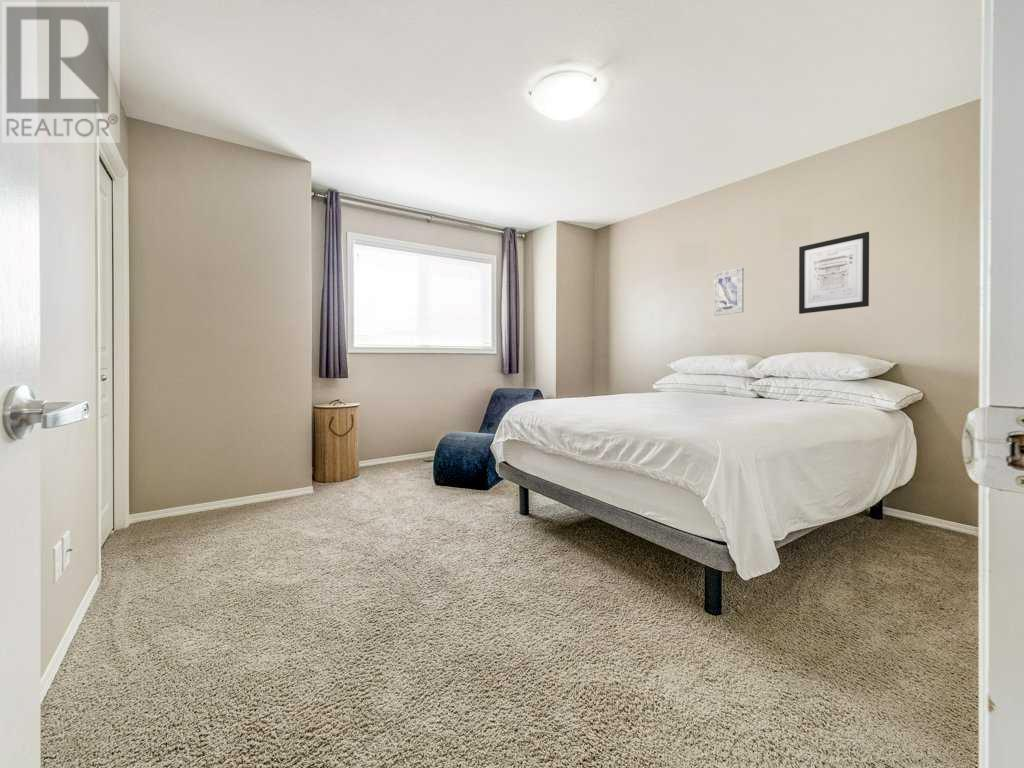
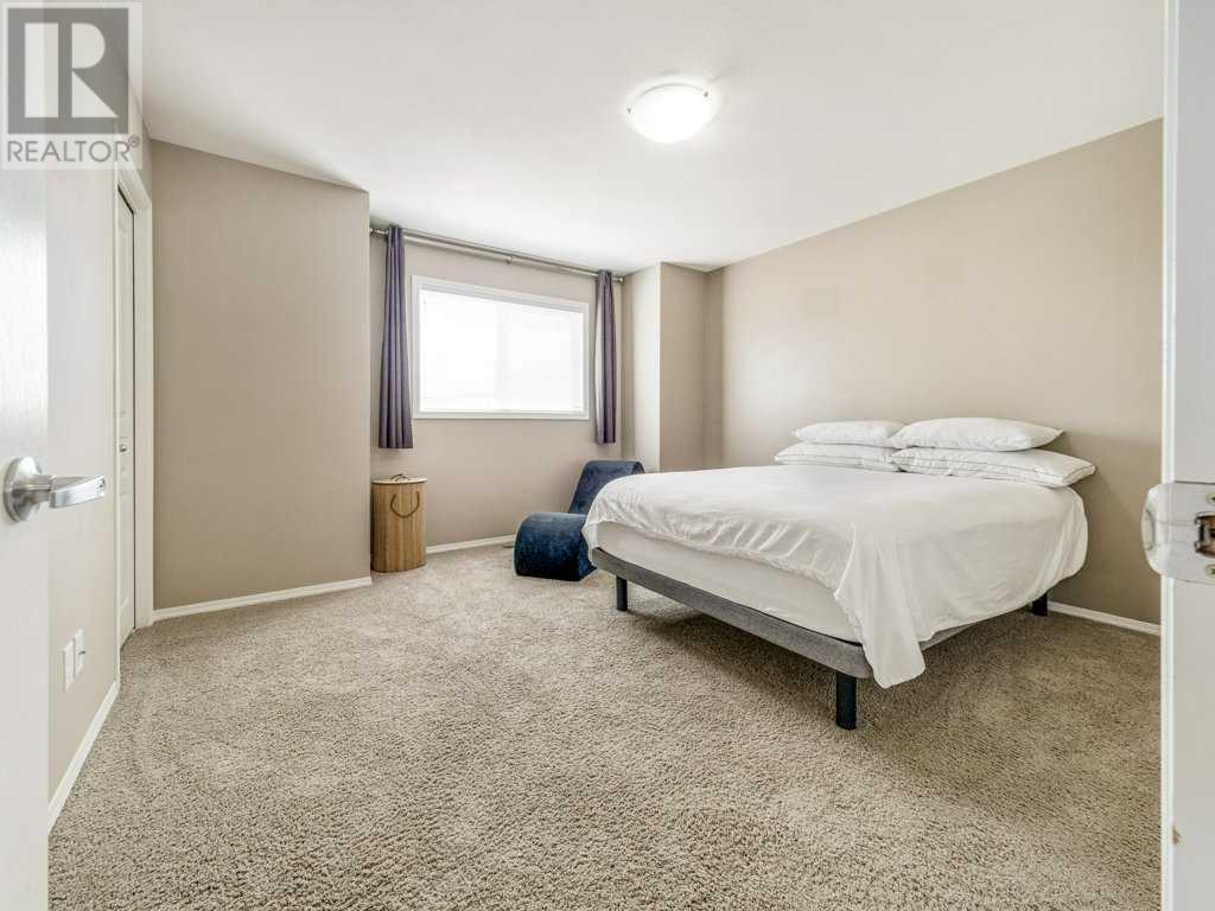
- wall art [713,267,745,317]
- wall art [798,231,870,315]
